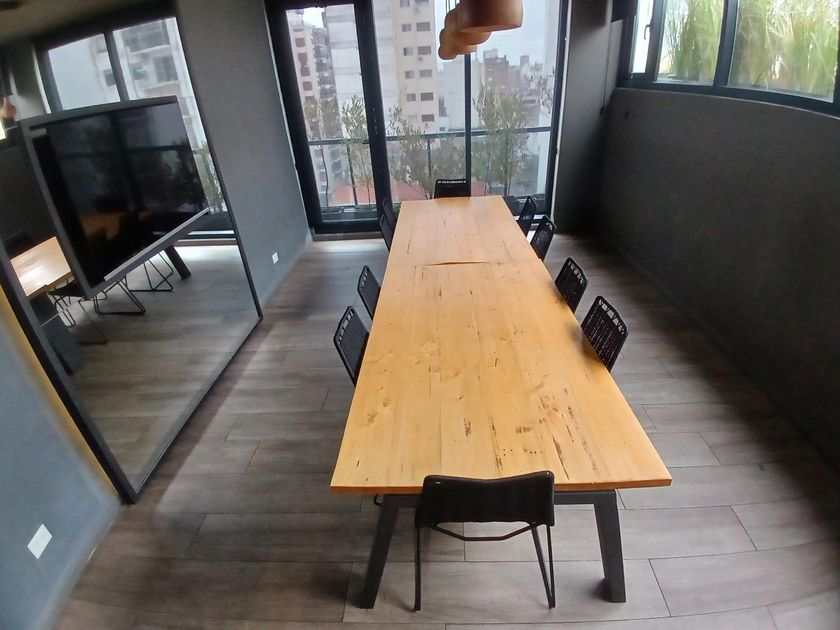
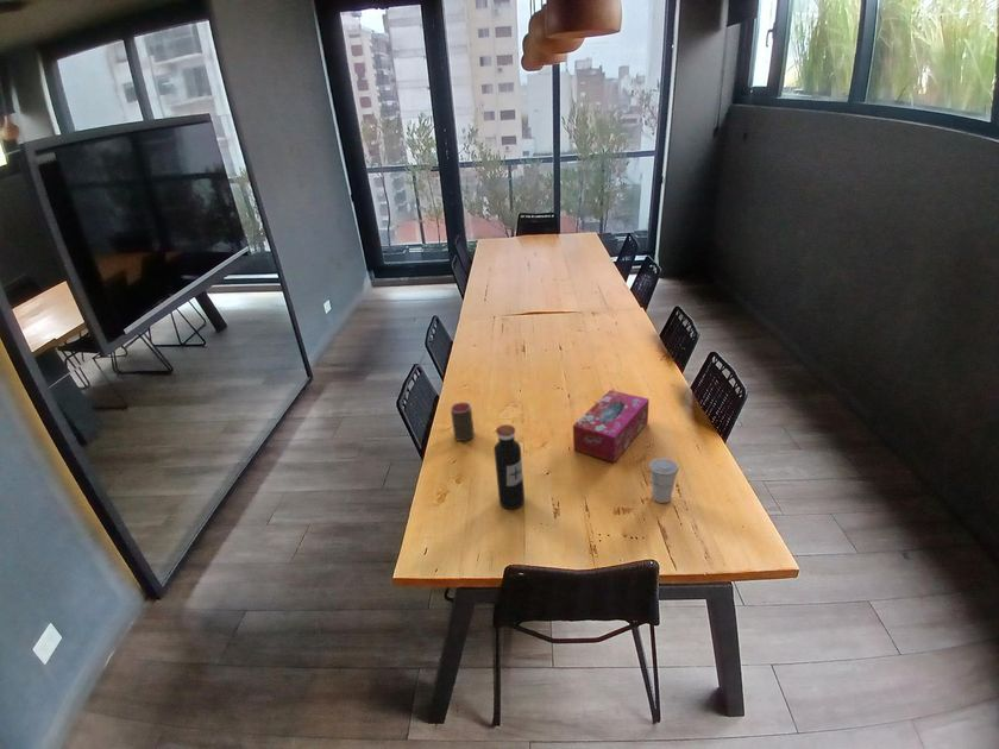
+ tissue box [572,389,651,464]
+ cup [450,401,476,442]
+ cup [648,458,680,504]
+ water bottle [494,423,526,510]
